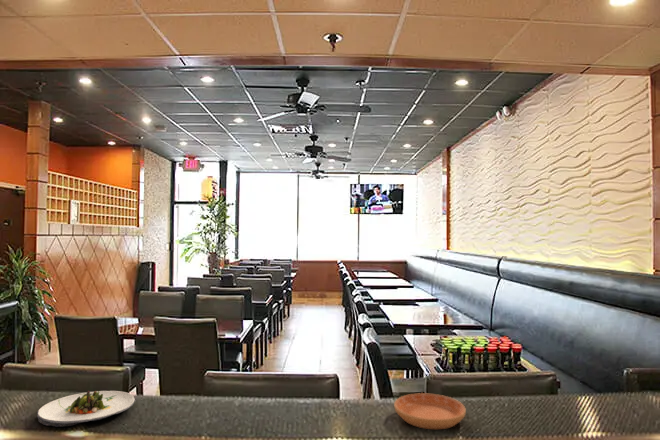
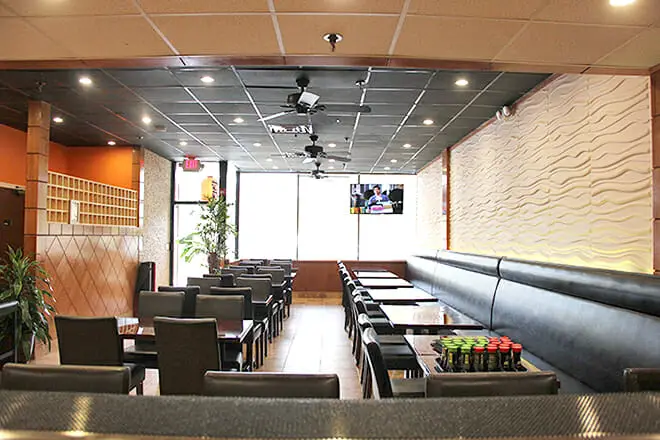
- saucer [393,392,467,430]
- salad plate [36,390,136,428]
